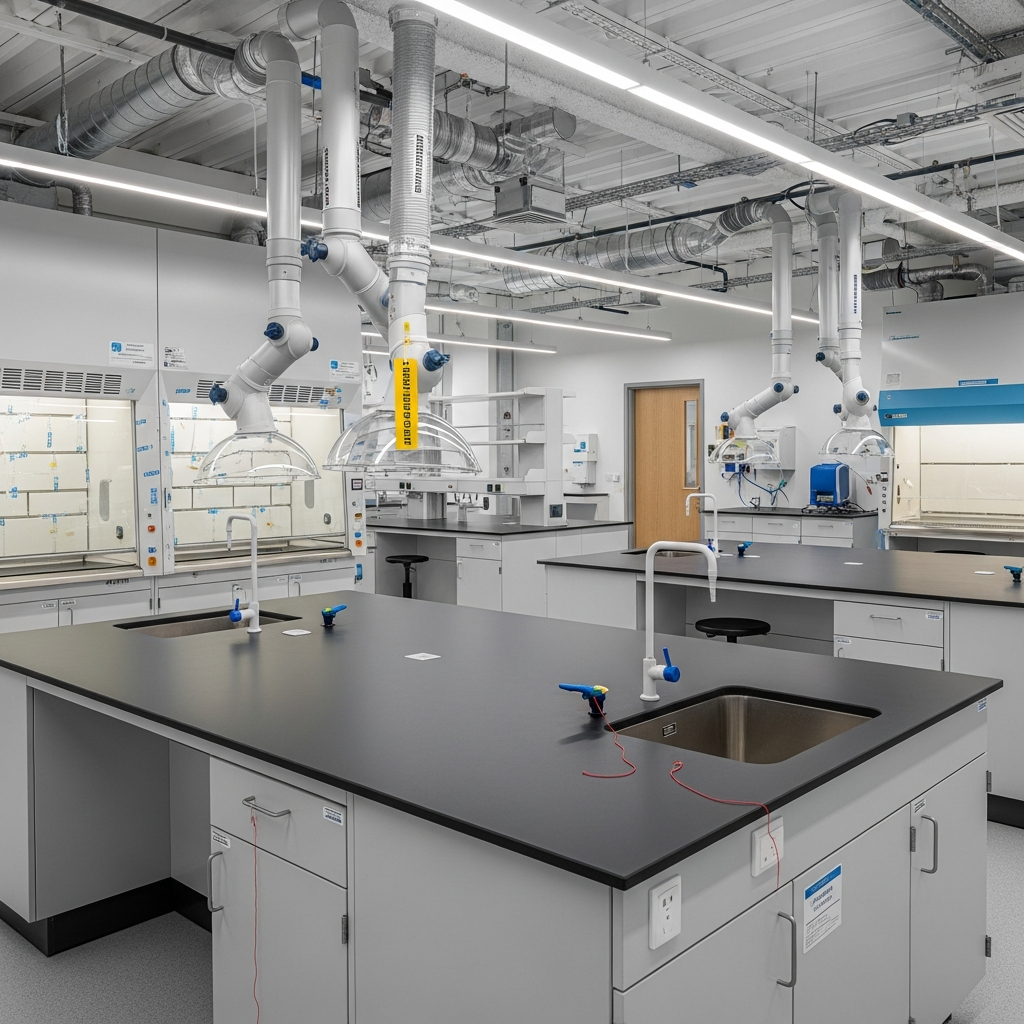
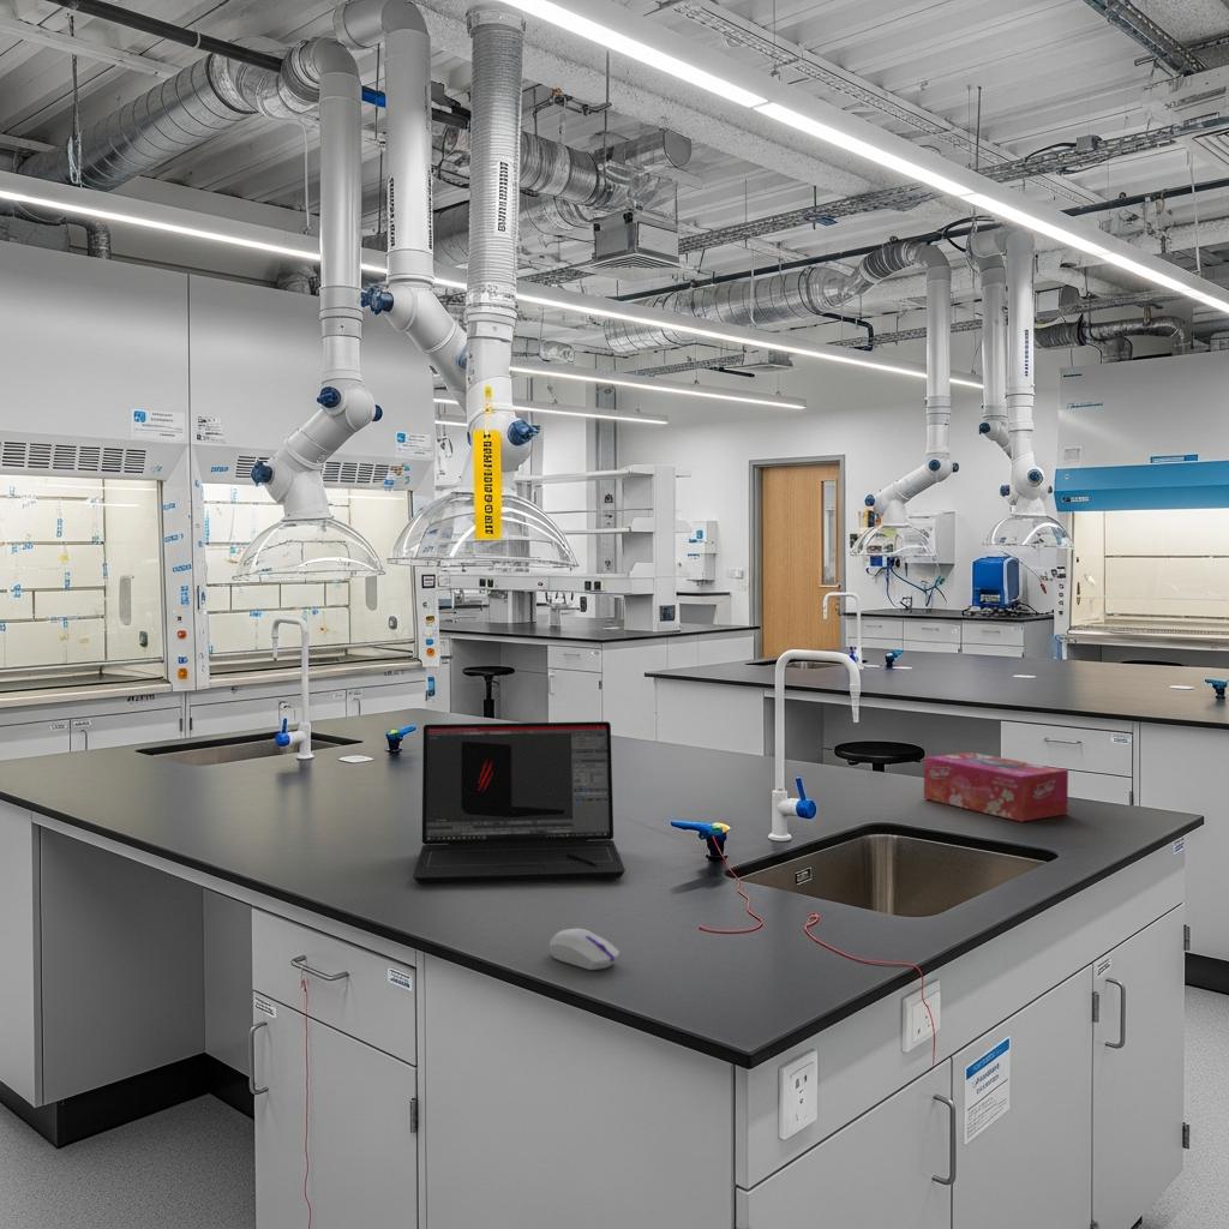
+ laptop [412,720,627,885]
+ tissue box [923,751,1069,822]
+ computer mouse [548,928,621,971]
